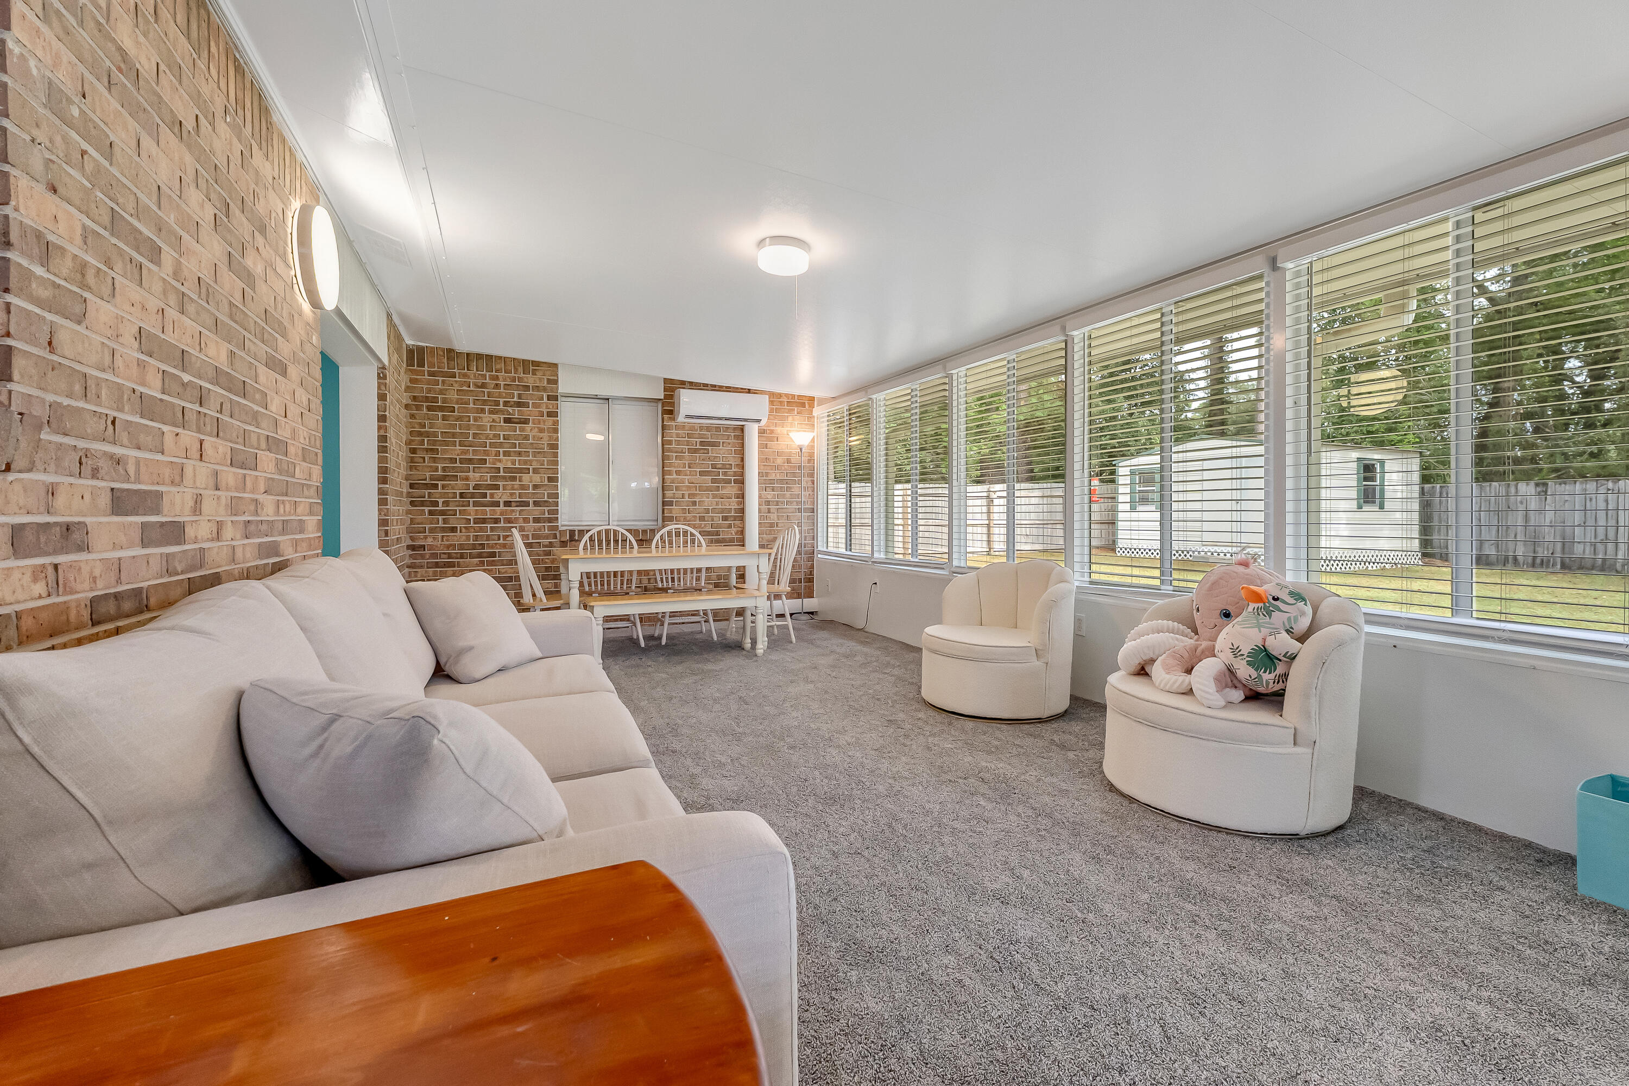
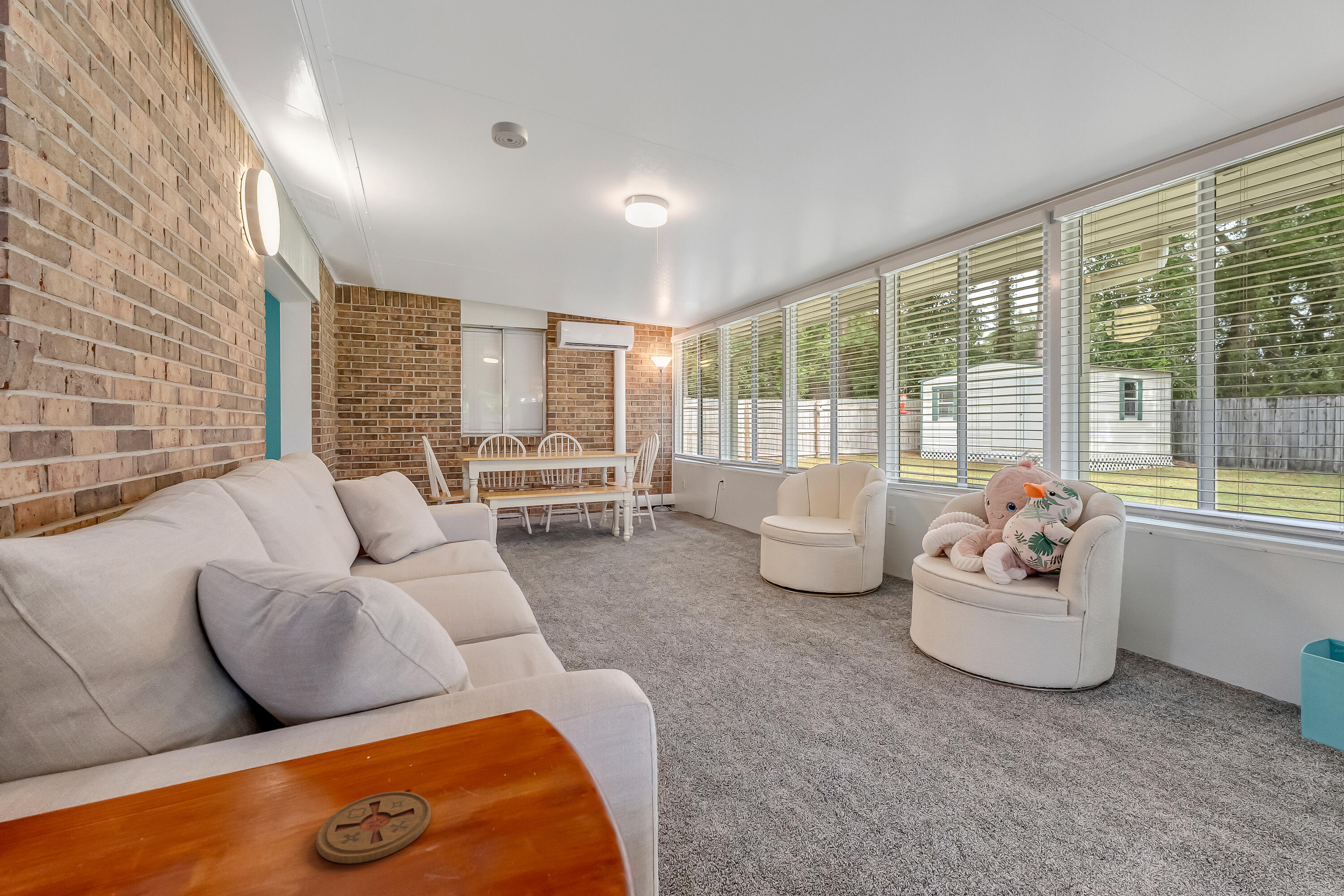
+ coaster [316,791,431,864]
+ smoke detector [491,121,528,149]
